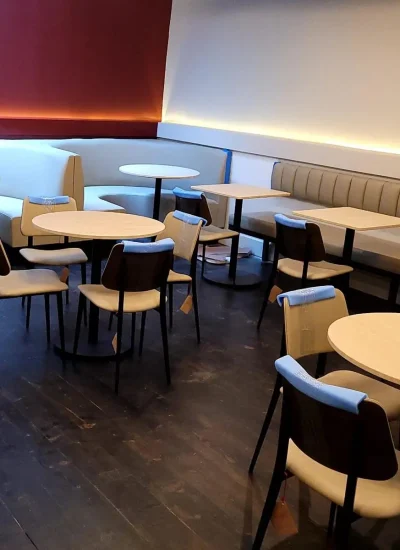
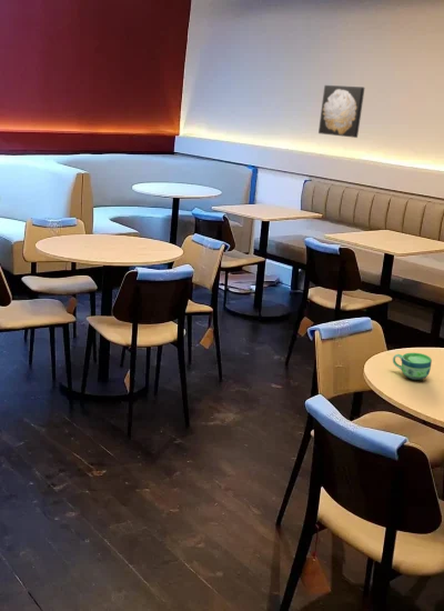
+ wall art [317,84,365,139]
+ cup [392,352,433,381]
